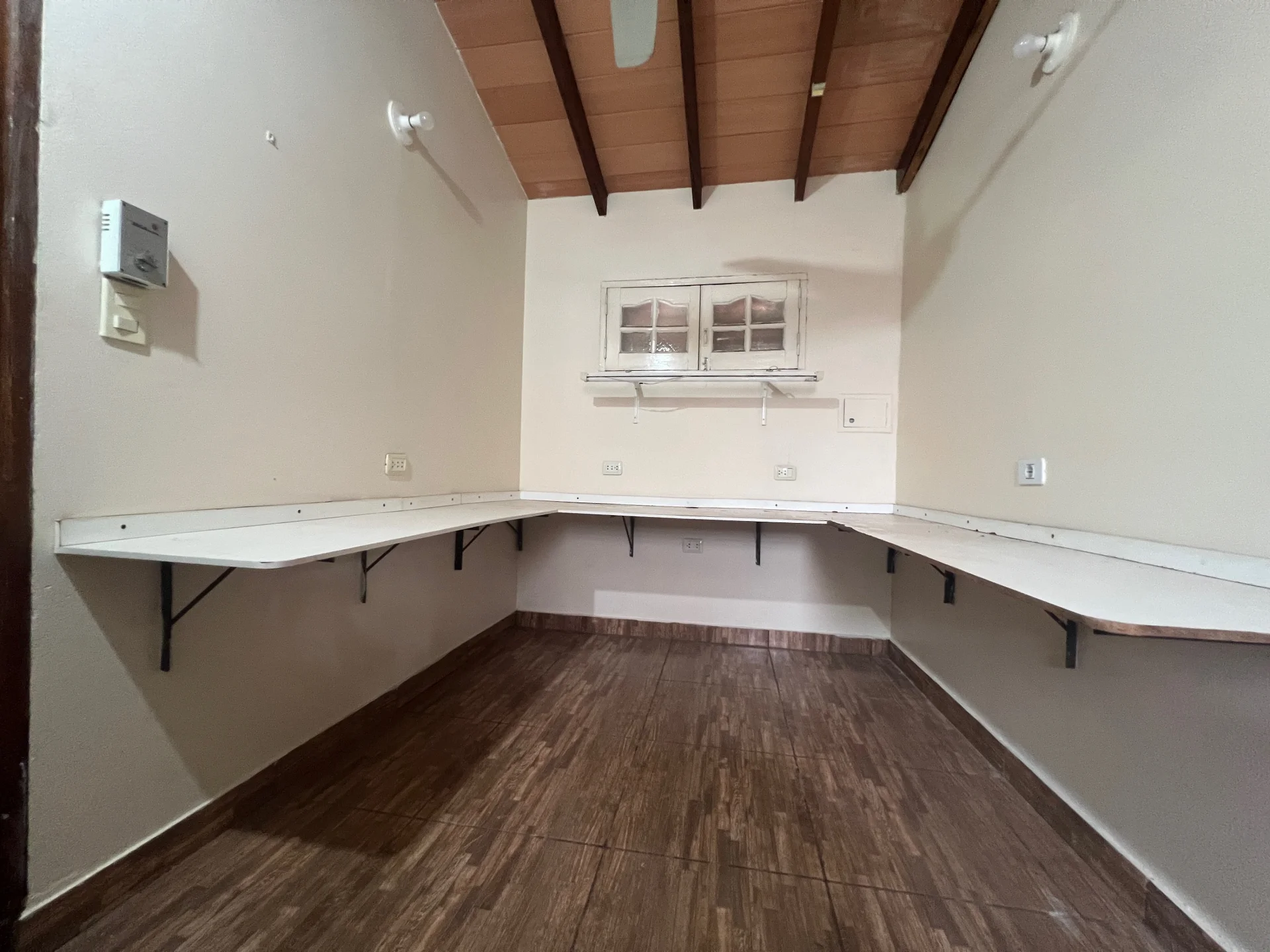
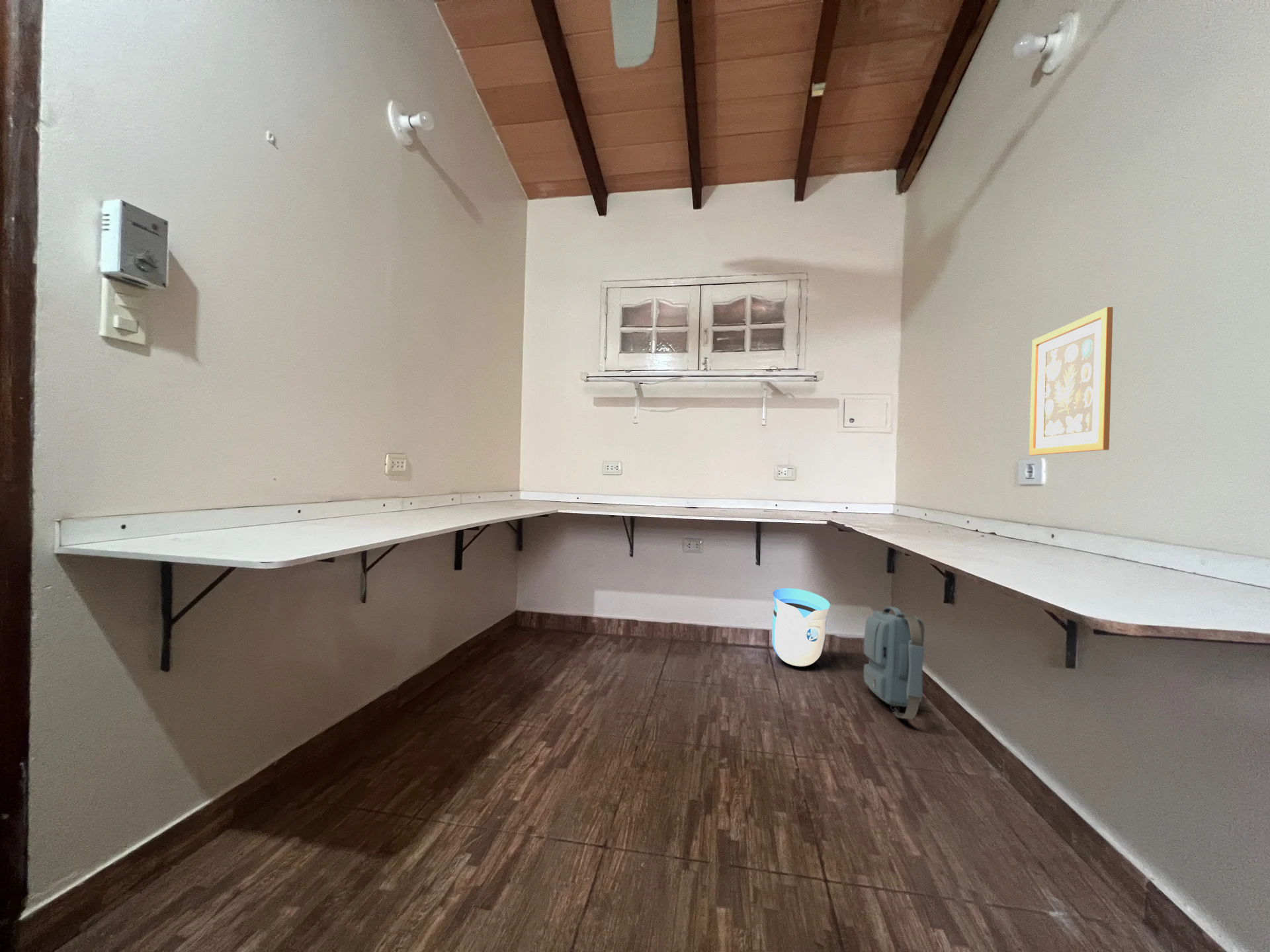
+ backpack [863,606,934,720]
+ sun visor [771,588,831,667]
+ wall art [1029,306,1114,456]
